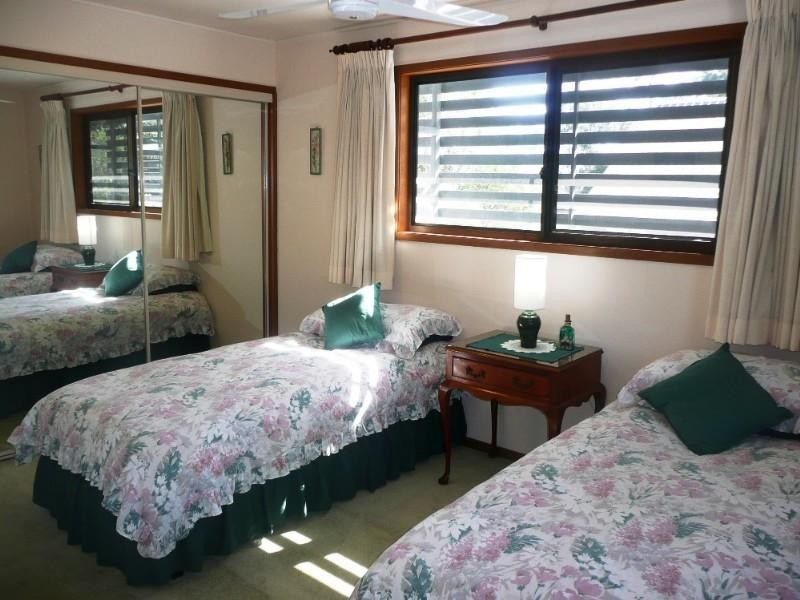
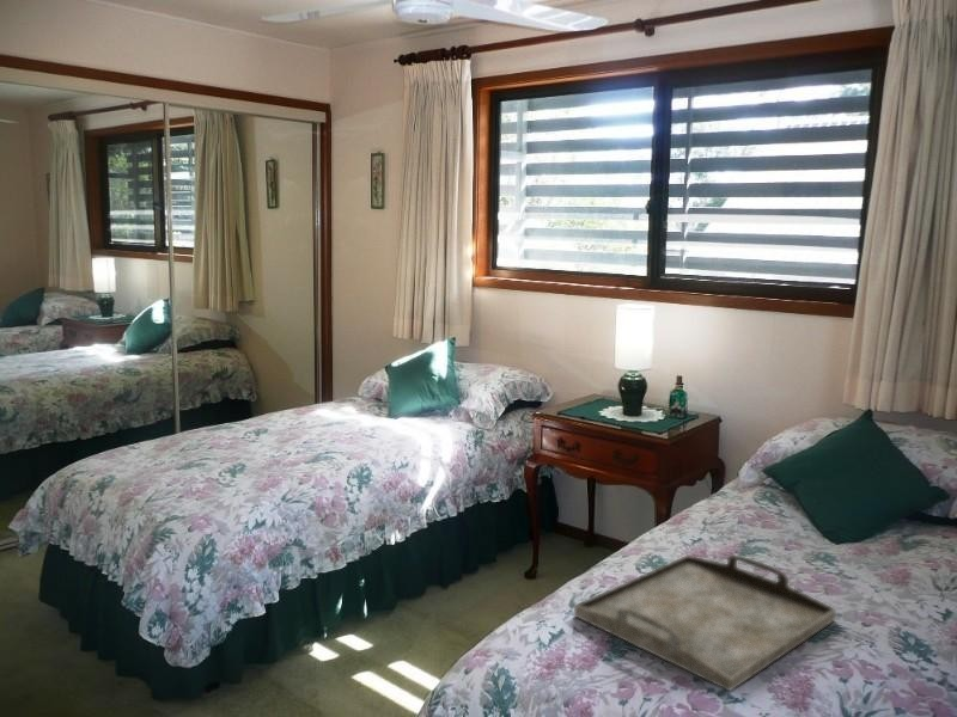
+ serving tray [573,553,837,693]
